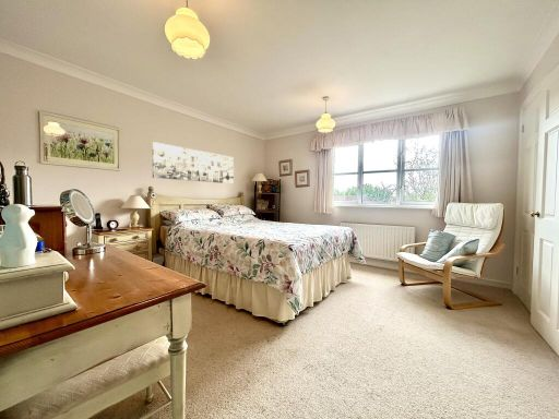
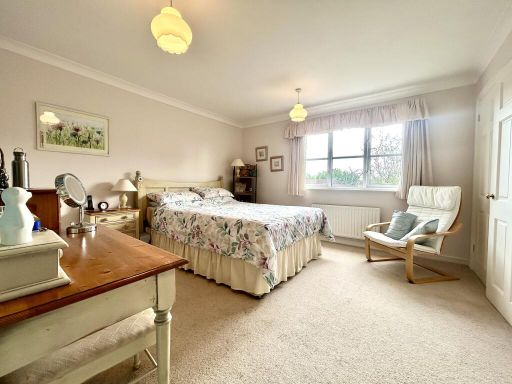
- wall art [151,141,235,184]
